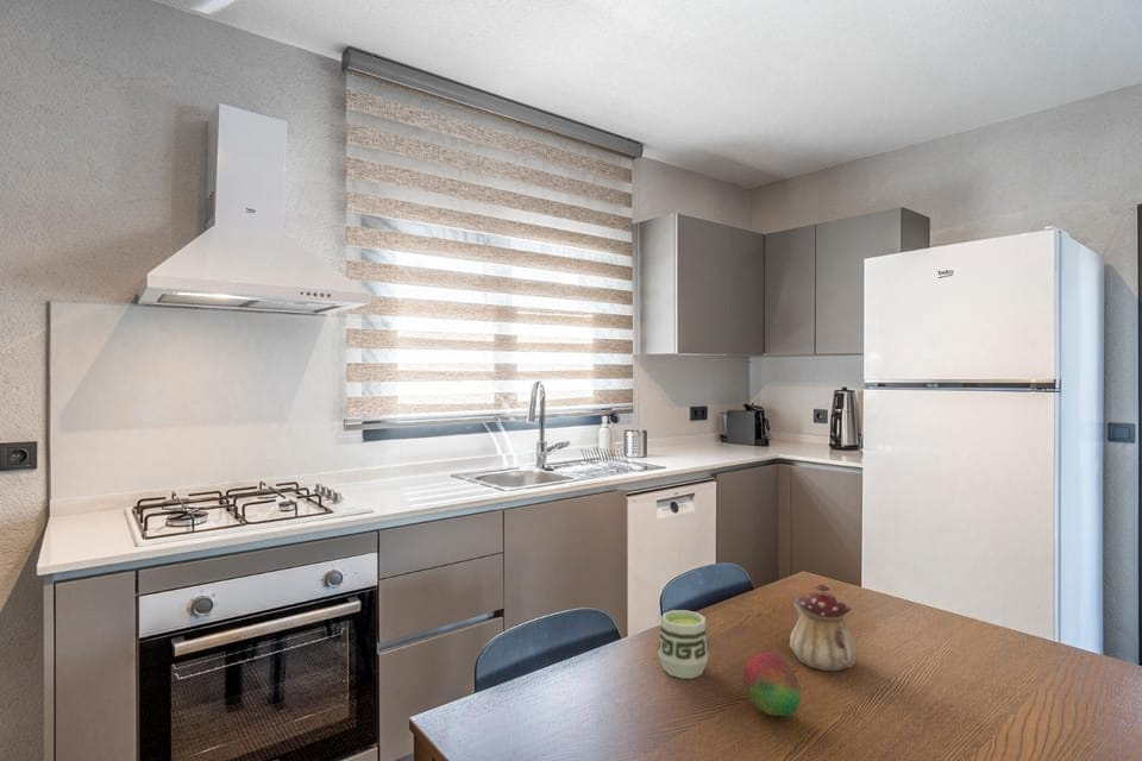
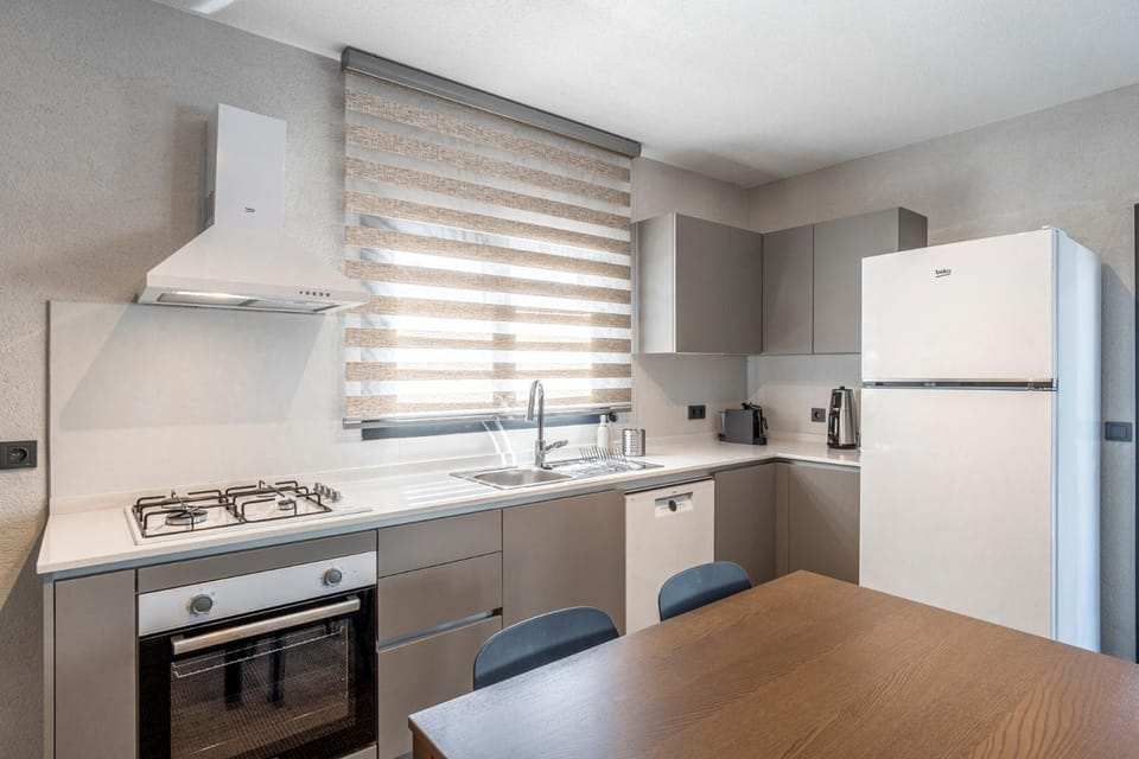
- fruit [741,652,802,717]
- teapot [789,583,858,672]
- cup [657,609,710,679]
